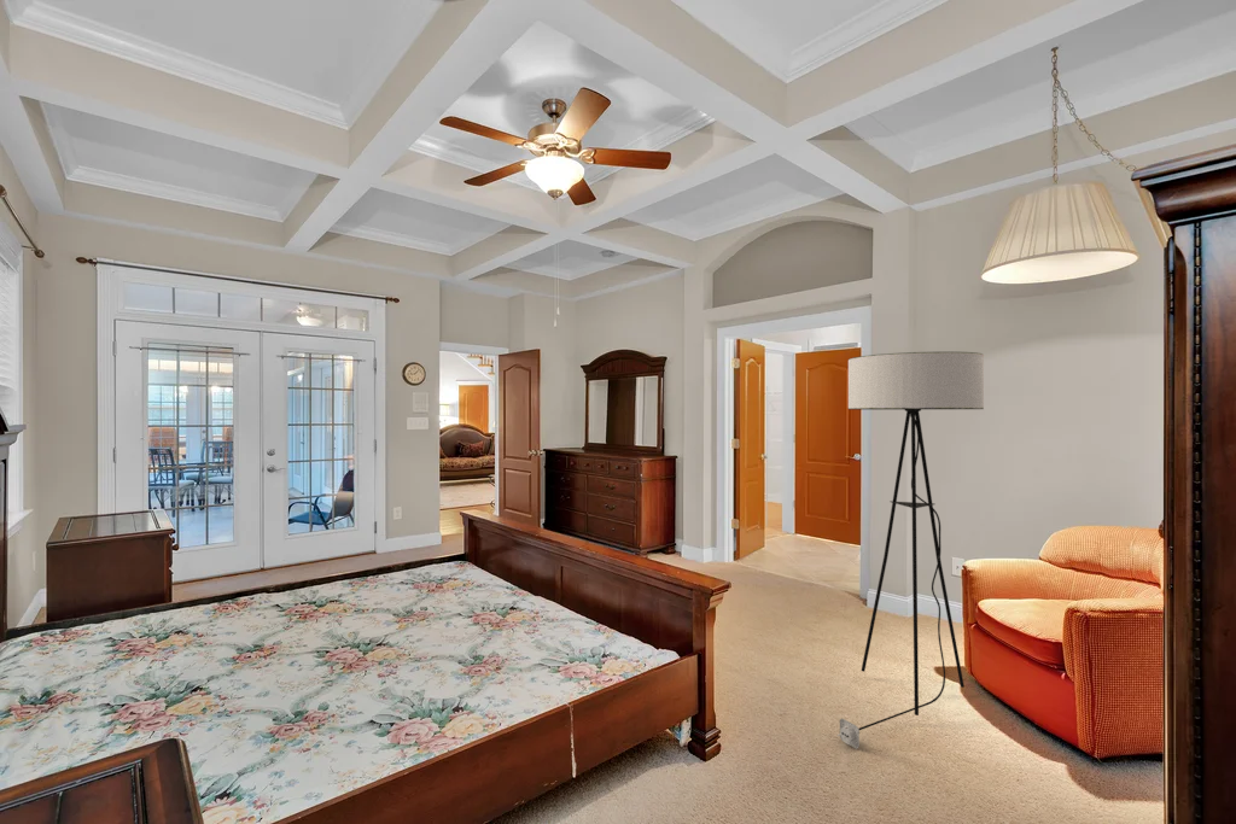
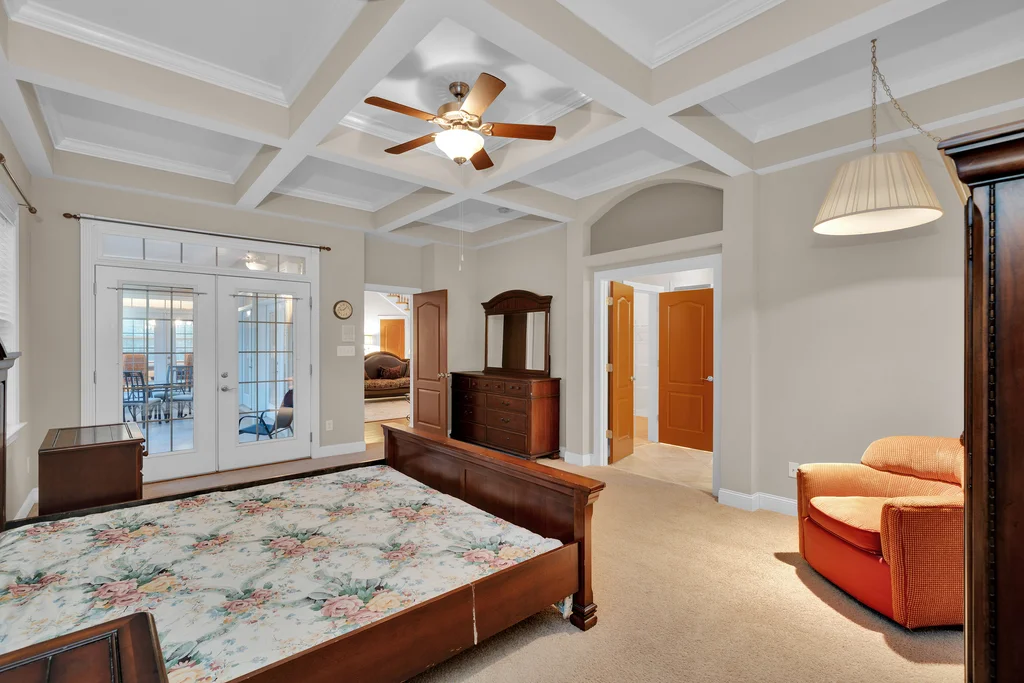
- floor lamp [836,351,985,750]
